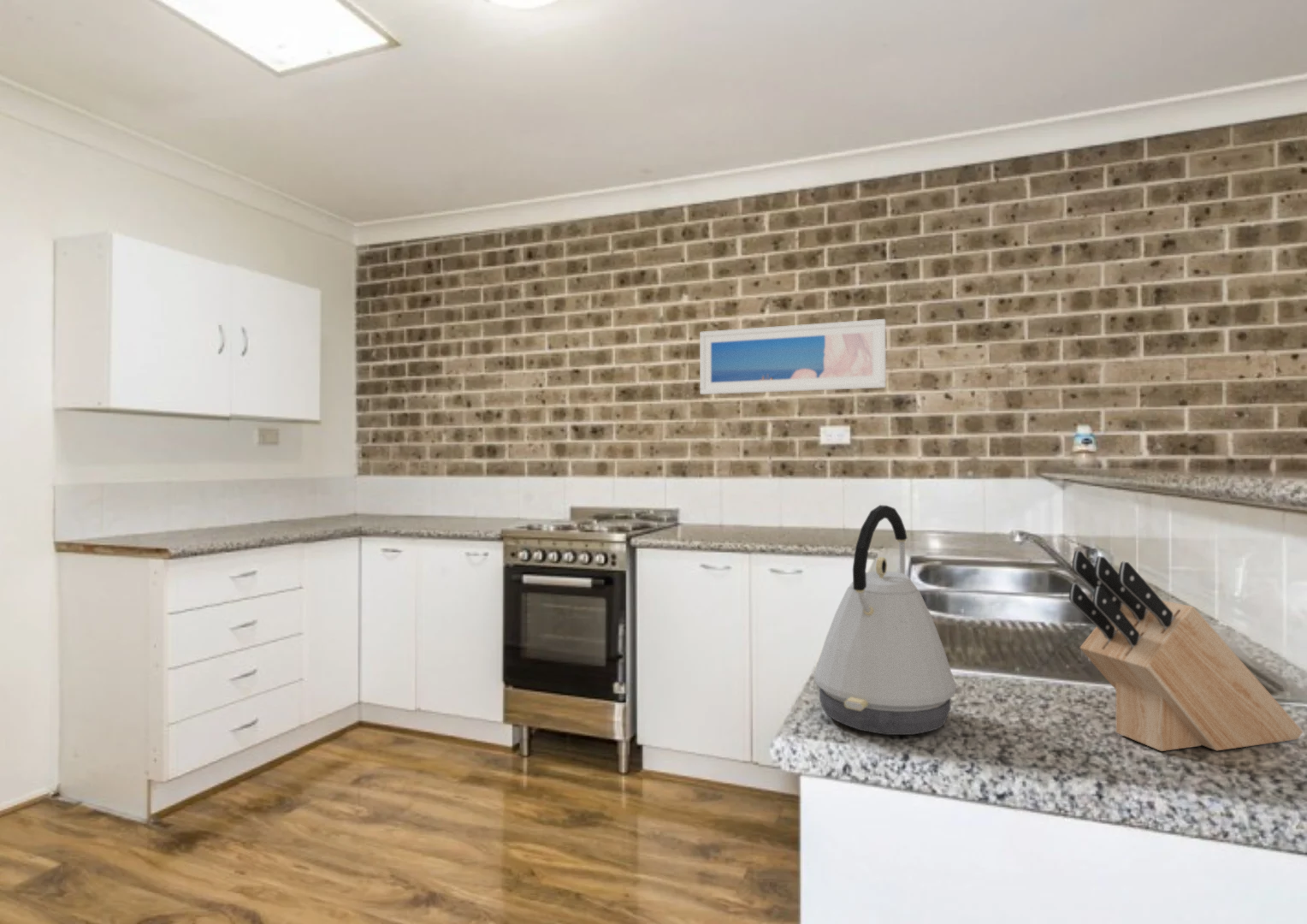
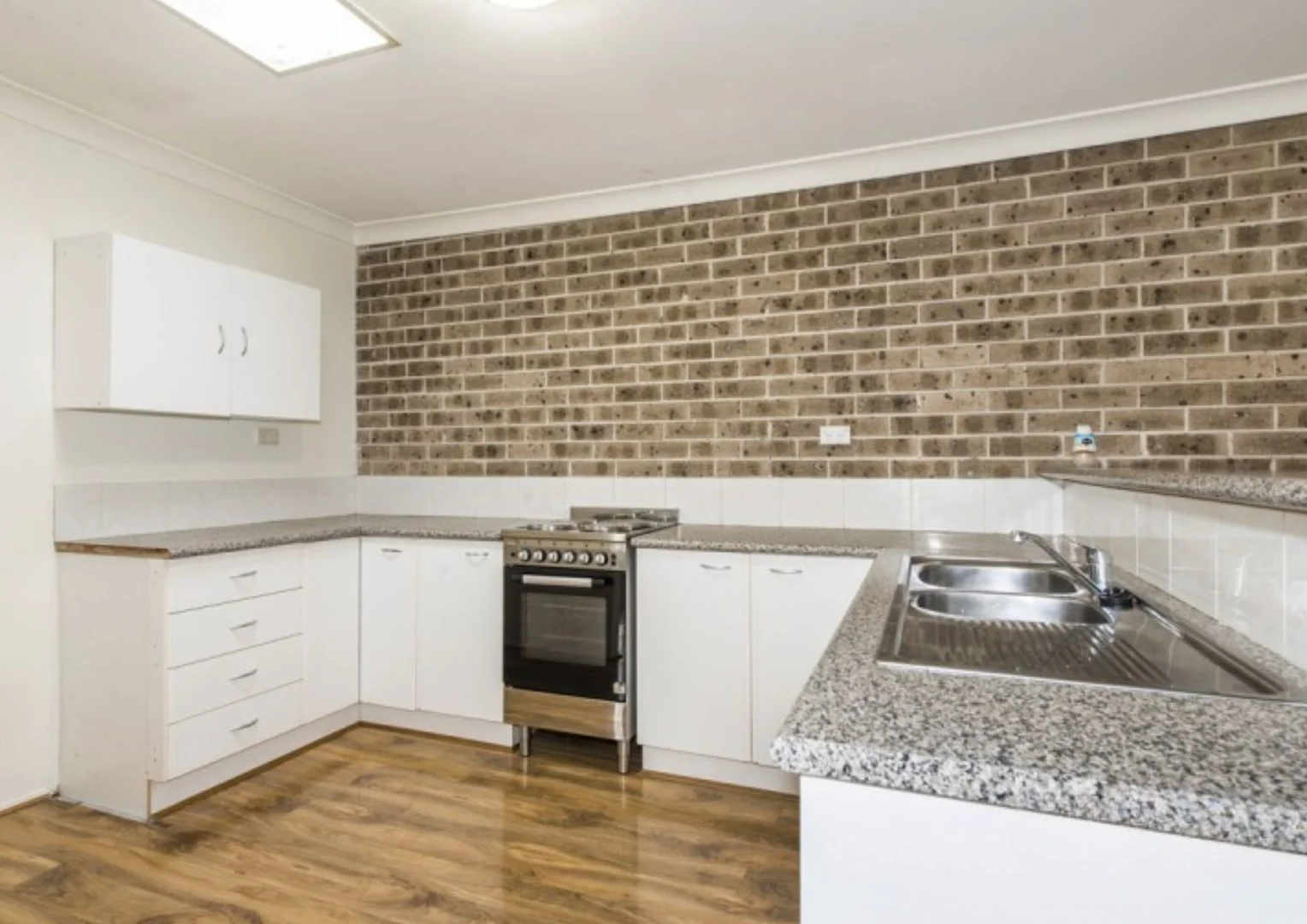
- kettle [813,504,957,736]
- knife block [1068,550,1304,752]
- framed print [699,318,887,395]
